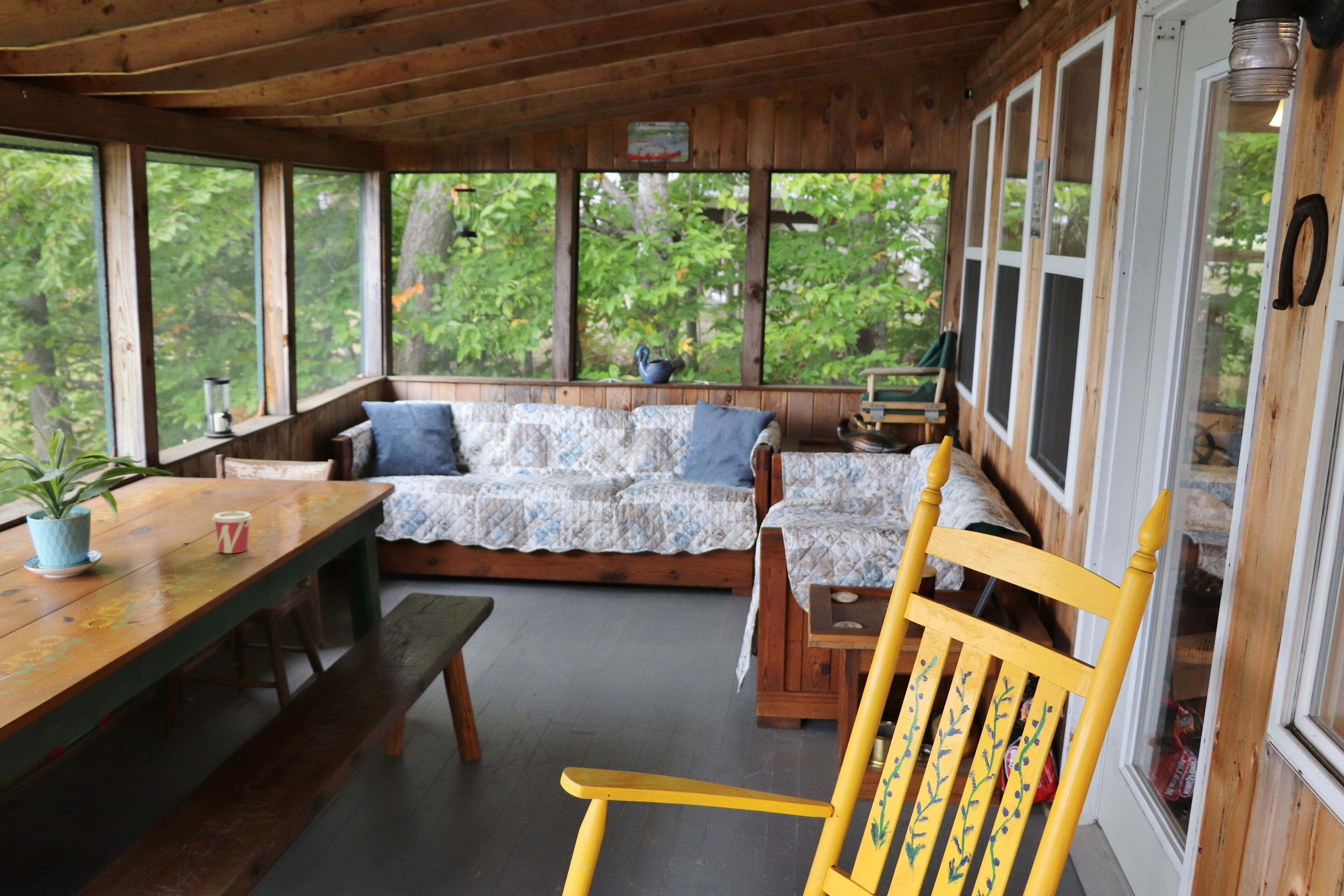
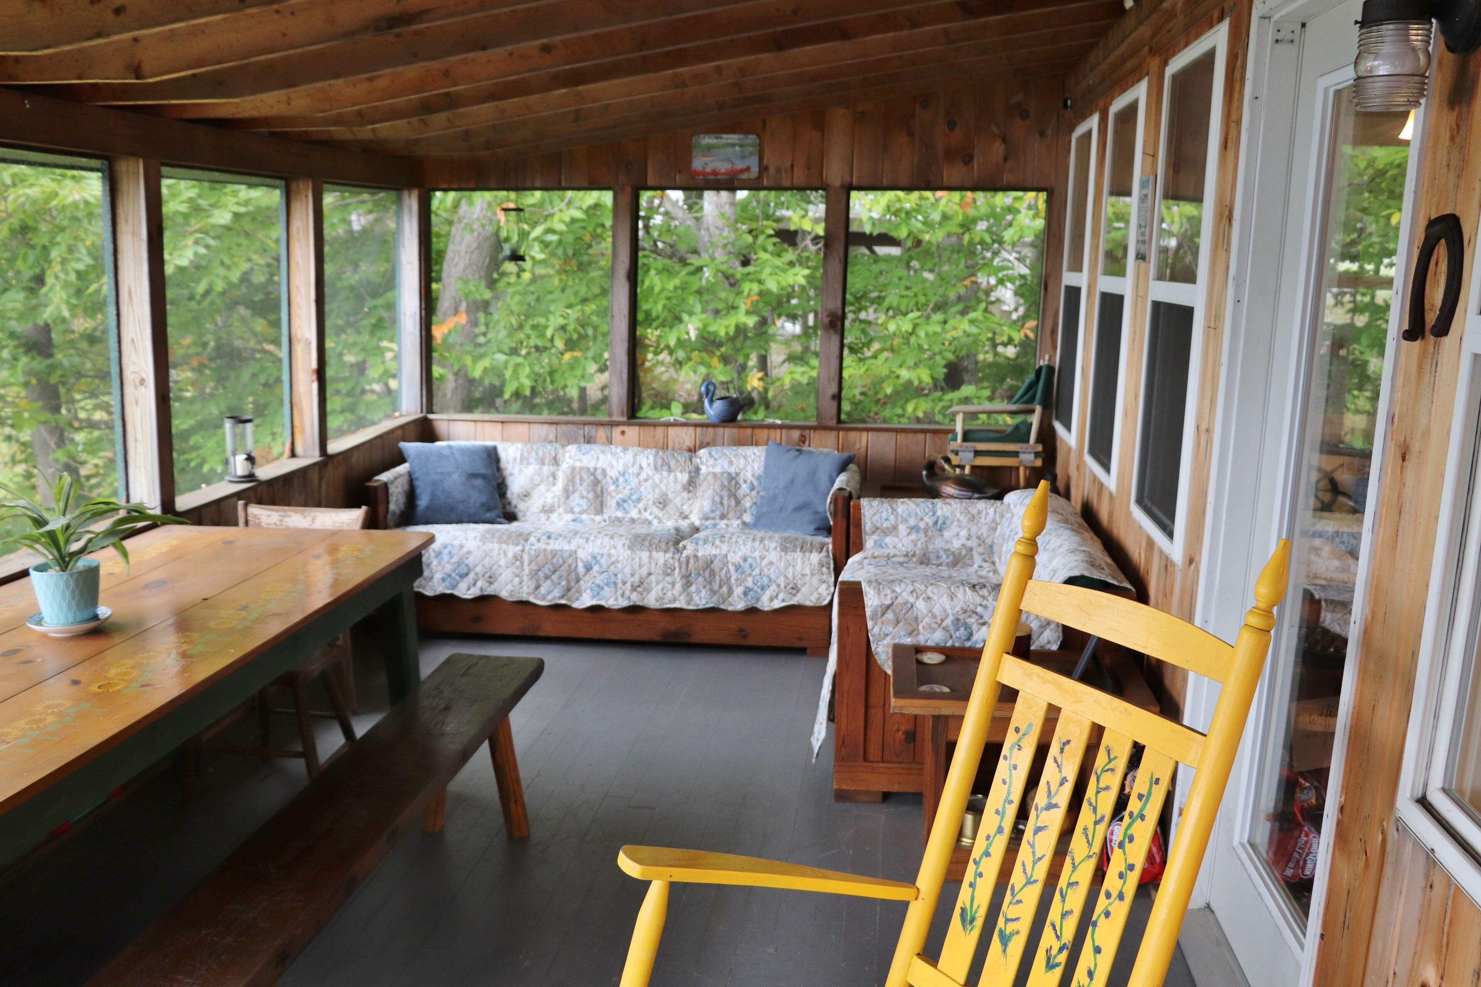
- cup [212,511,253,553]
